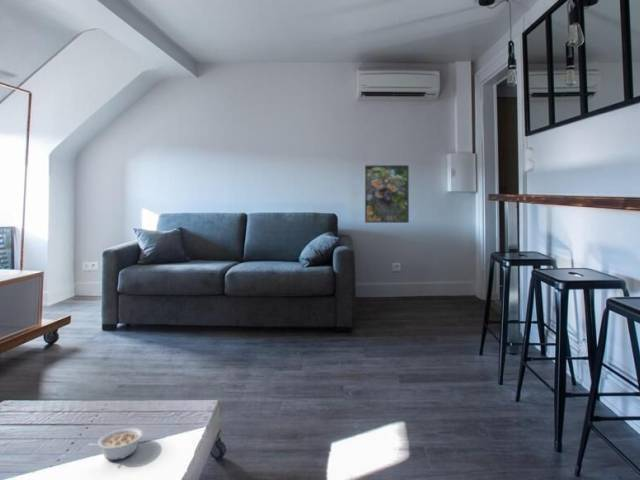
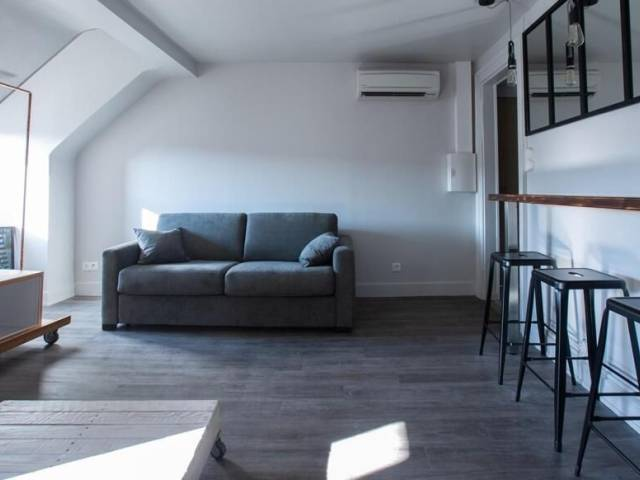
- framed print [364,164,410,224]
- legume [87,427,144,461]
